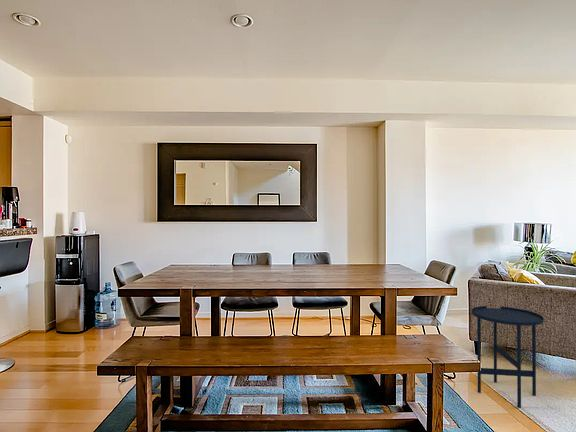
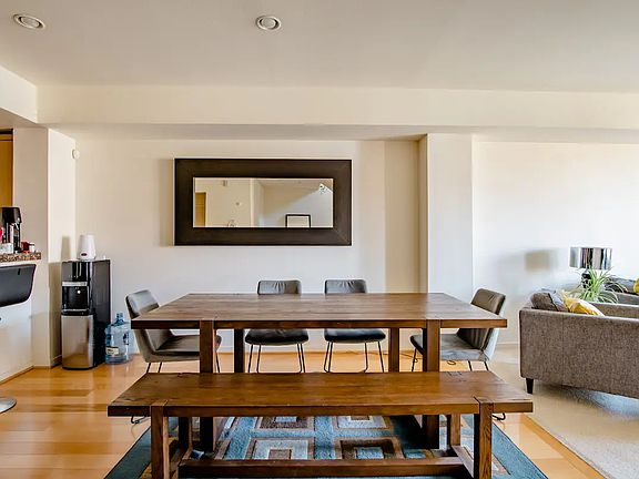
- side table [471,305,545,409]
